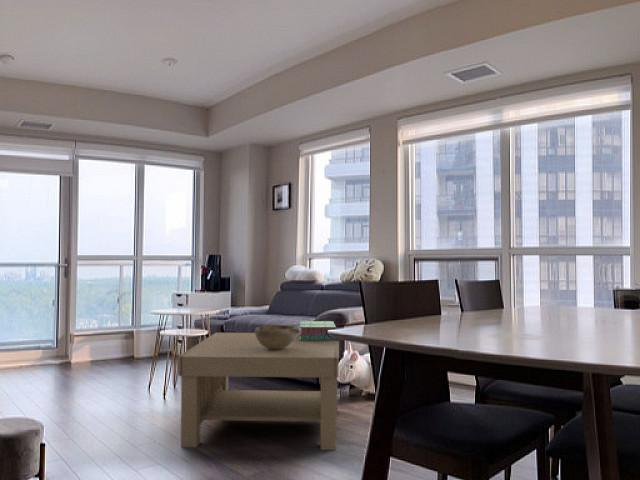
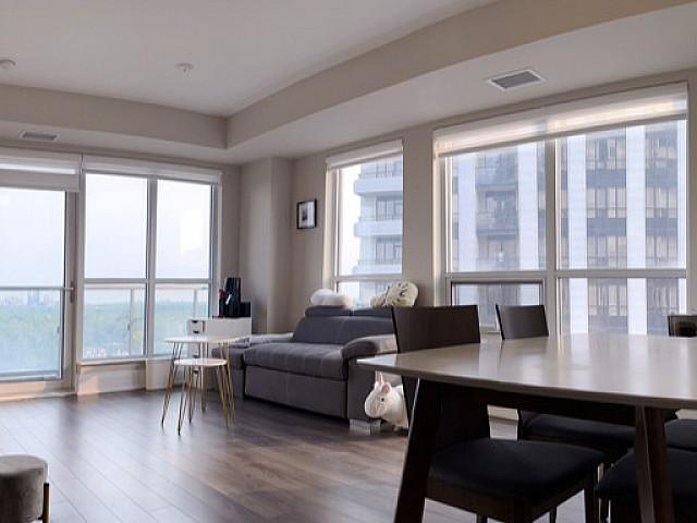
- coffee table [177,332,340,451]
- decorative bowl [254,324,298,349]
- stack of books [298,320,337,341]
